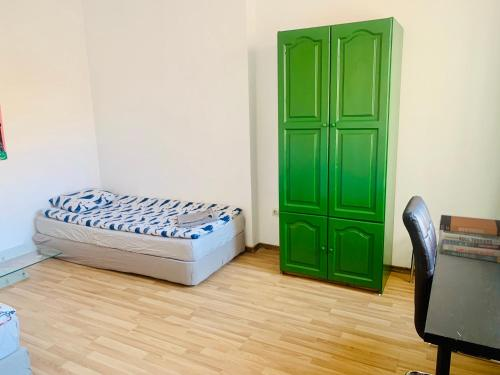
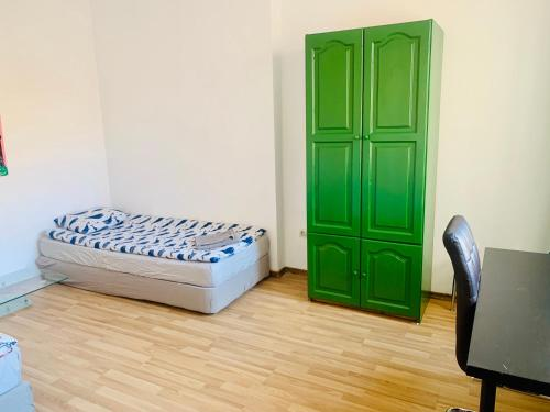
- book stack [438,214,500,264]
